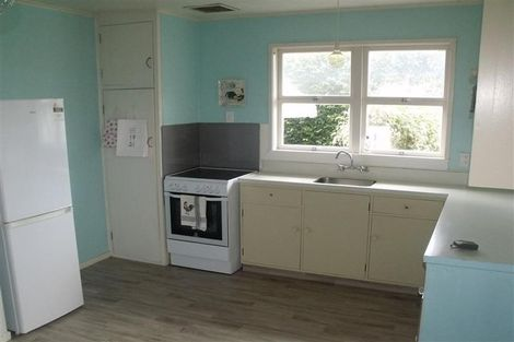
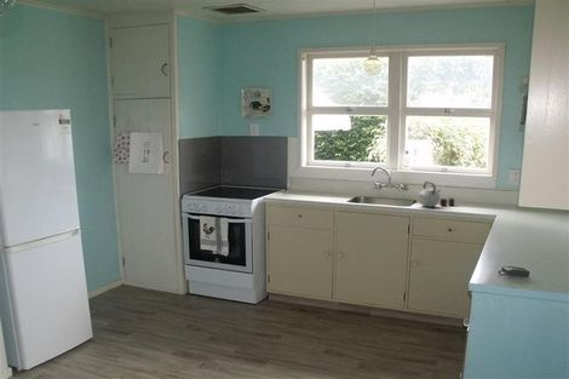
+ kettle [416,180,455,208]
